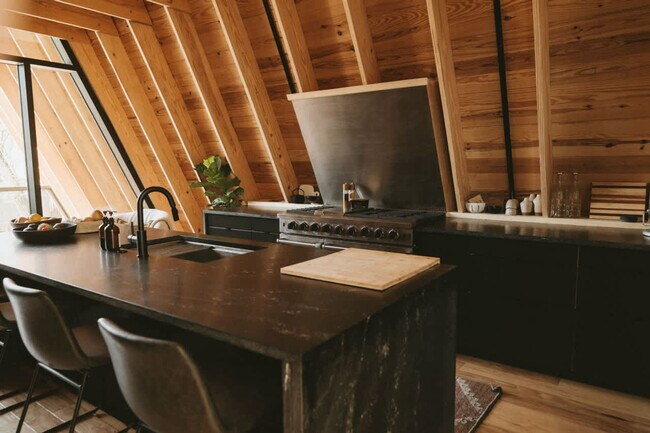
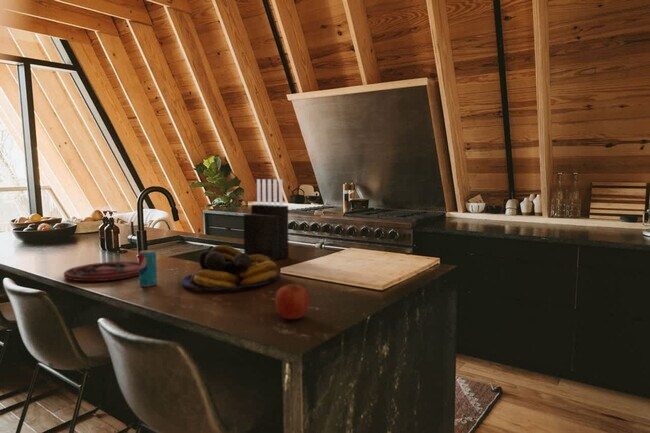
+ plate [63,261,139,282]
+ fruit bowl [180,244,279,292]
+ beverage can [138,249,158,288]
+ fruit [274,281,311,320]
+ knife block [243,178,290,261]
